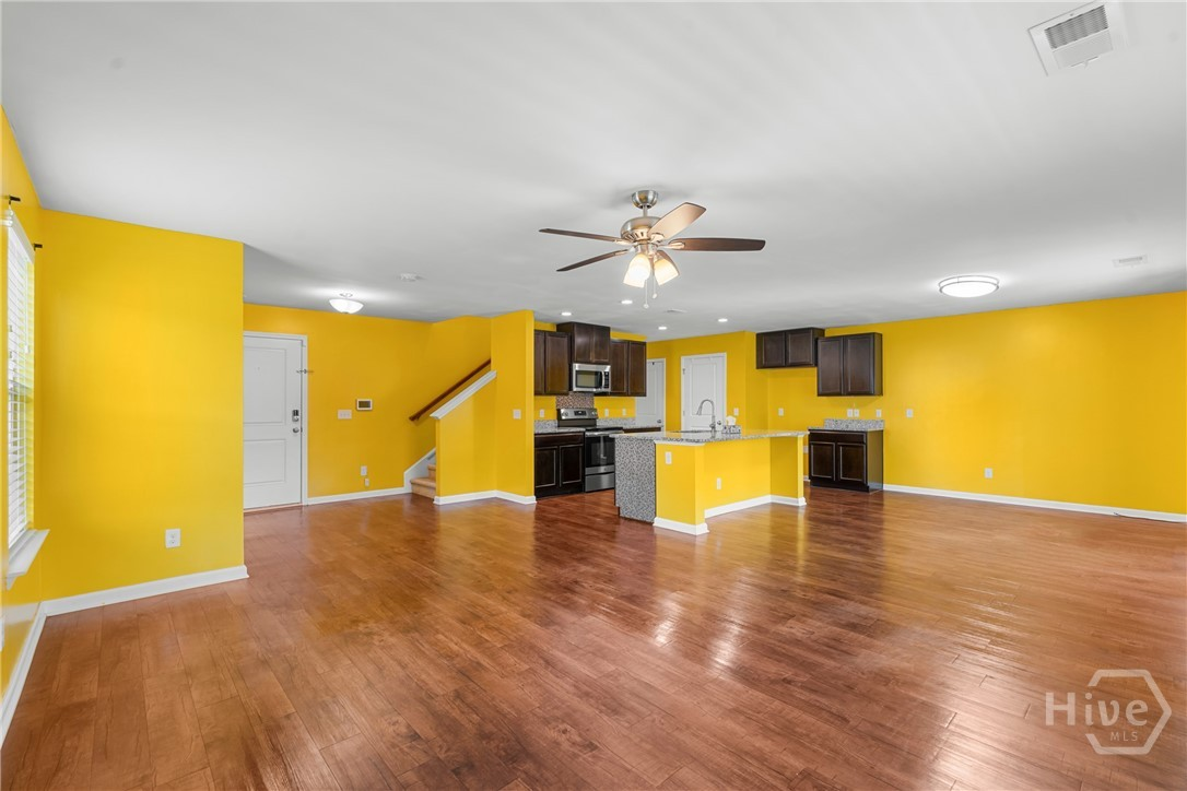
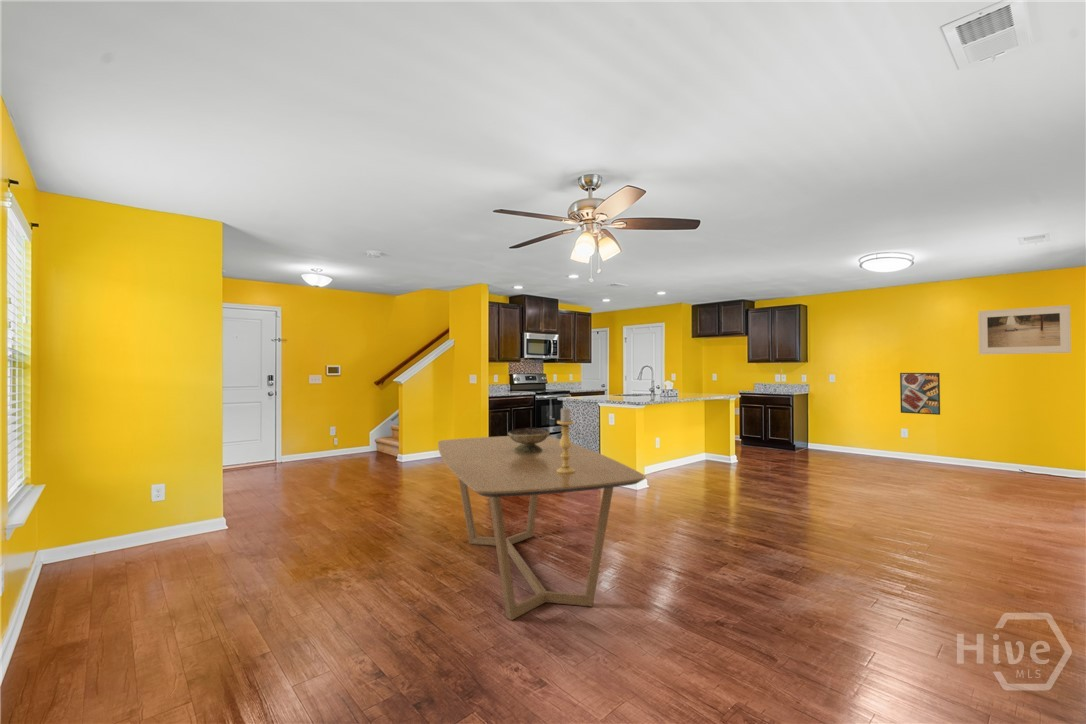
+ dining table [437,435,647,621]
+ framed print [899,372,941,416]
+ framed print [977,304,1072,355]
+ decorative bowl [507,427,551,453]
+ candle holder [556,406,575,474]
